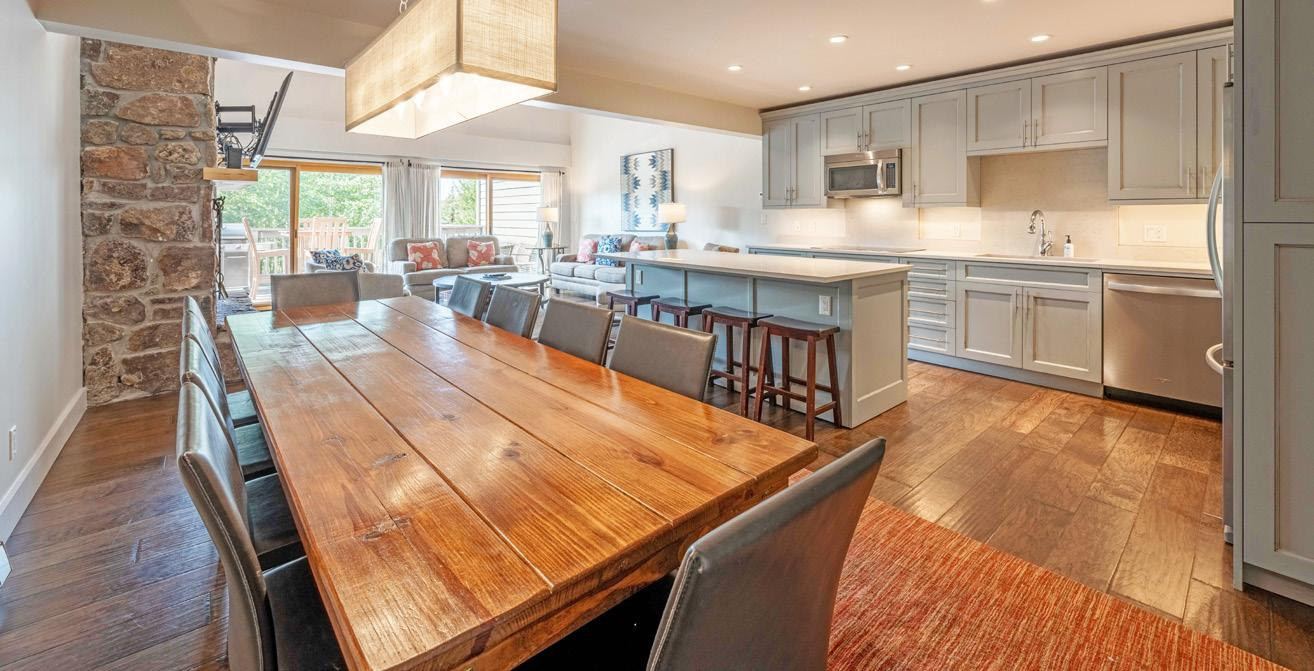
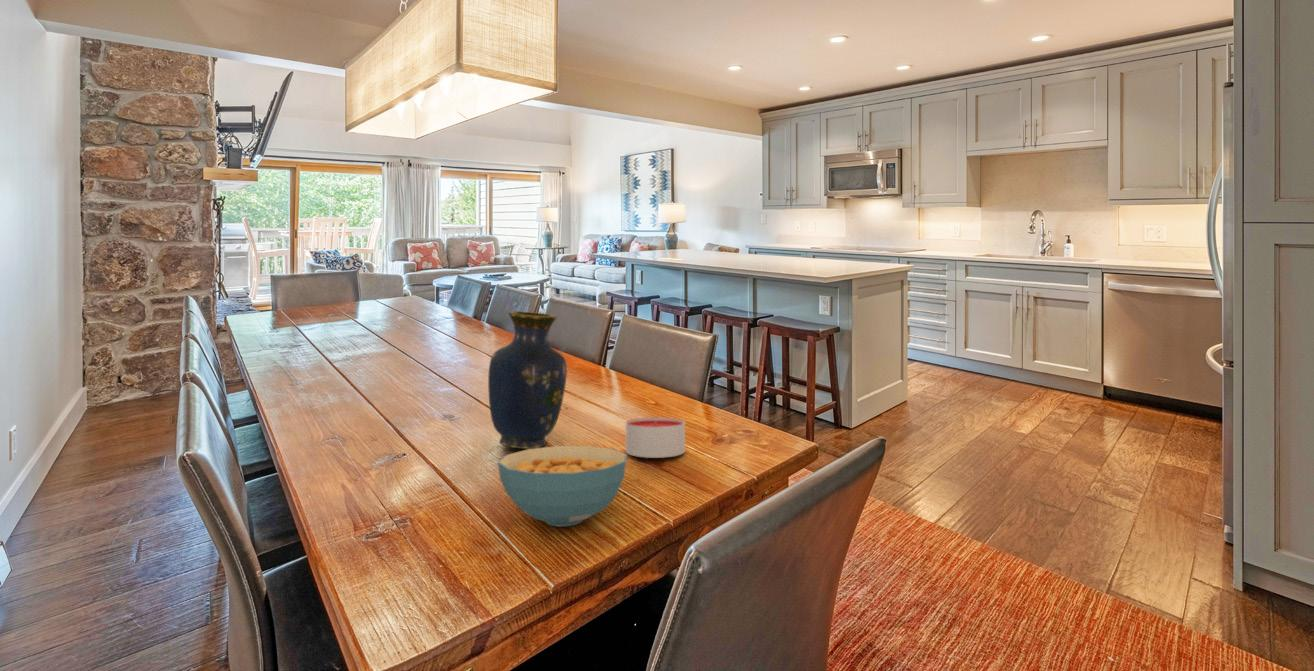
+ cereal bowl [497,445,628,527]
+ vase [487,310,568,450]
+ candle [625,416,686,459]
